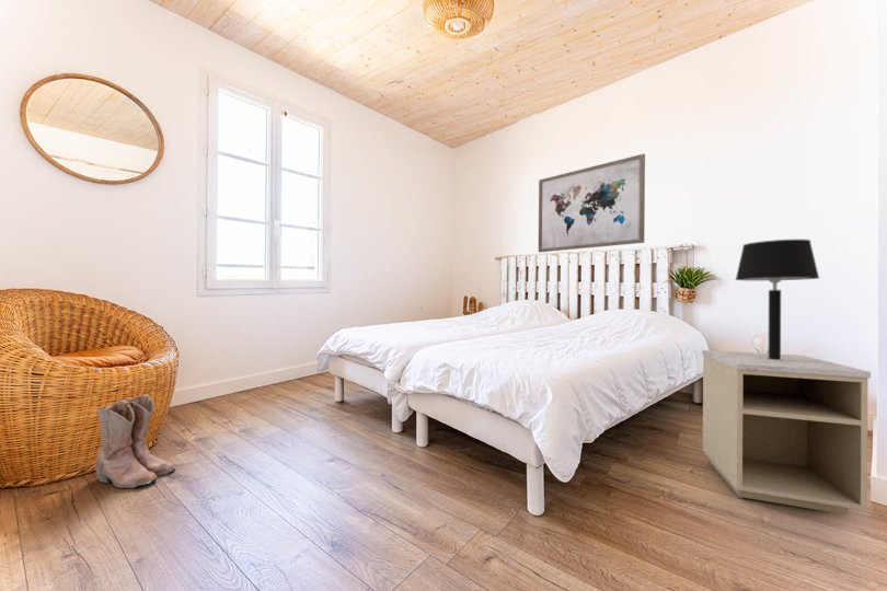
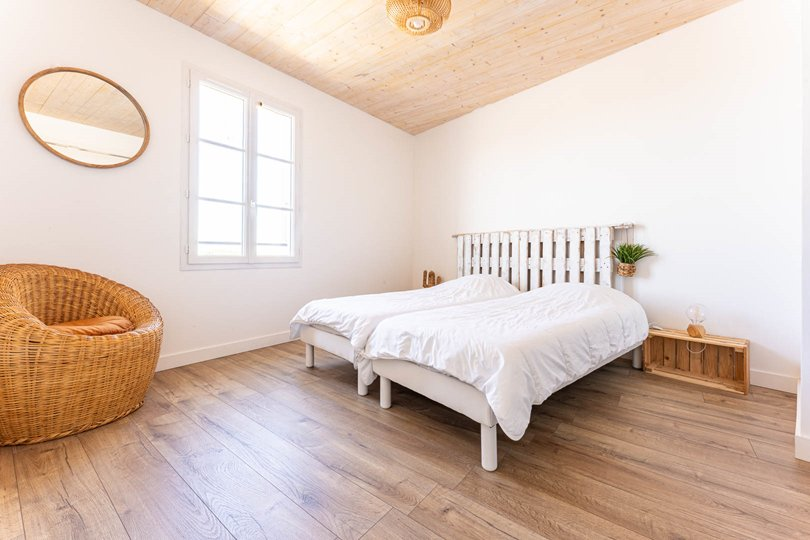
- nightstand [701,349,872,515]
- boots [94,393,176,489]
- wall art [538,153,646,254]
- table lamp [734,239,820,360]
